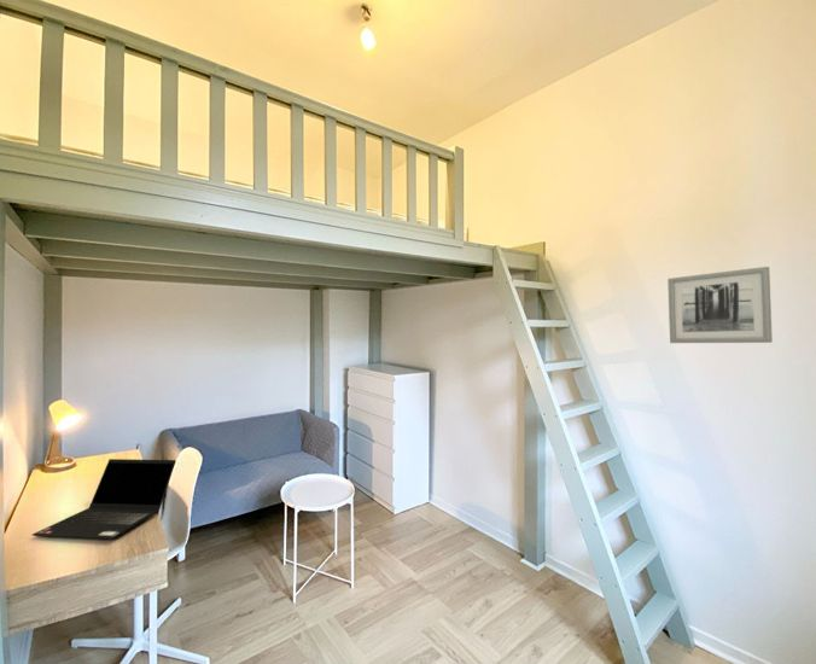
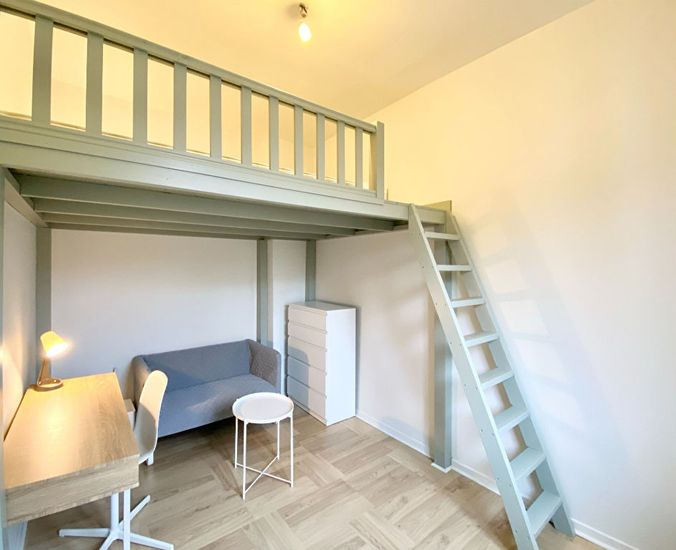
- wall art [666,266,774,344]
- laptop computer [31,458,177,541]
